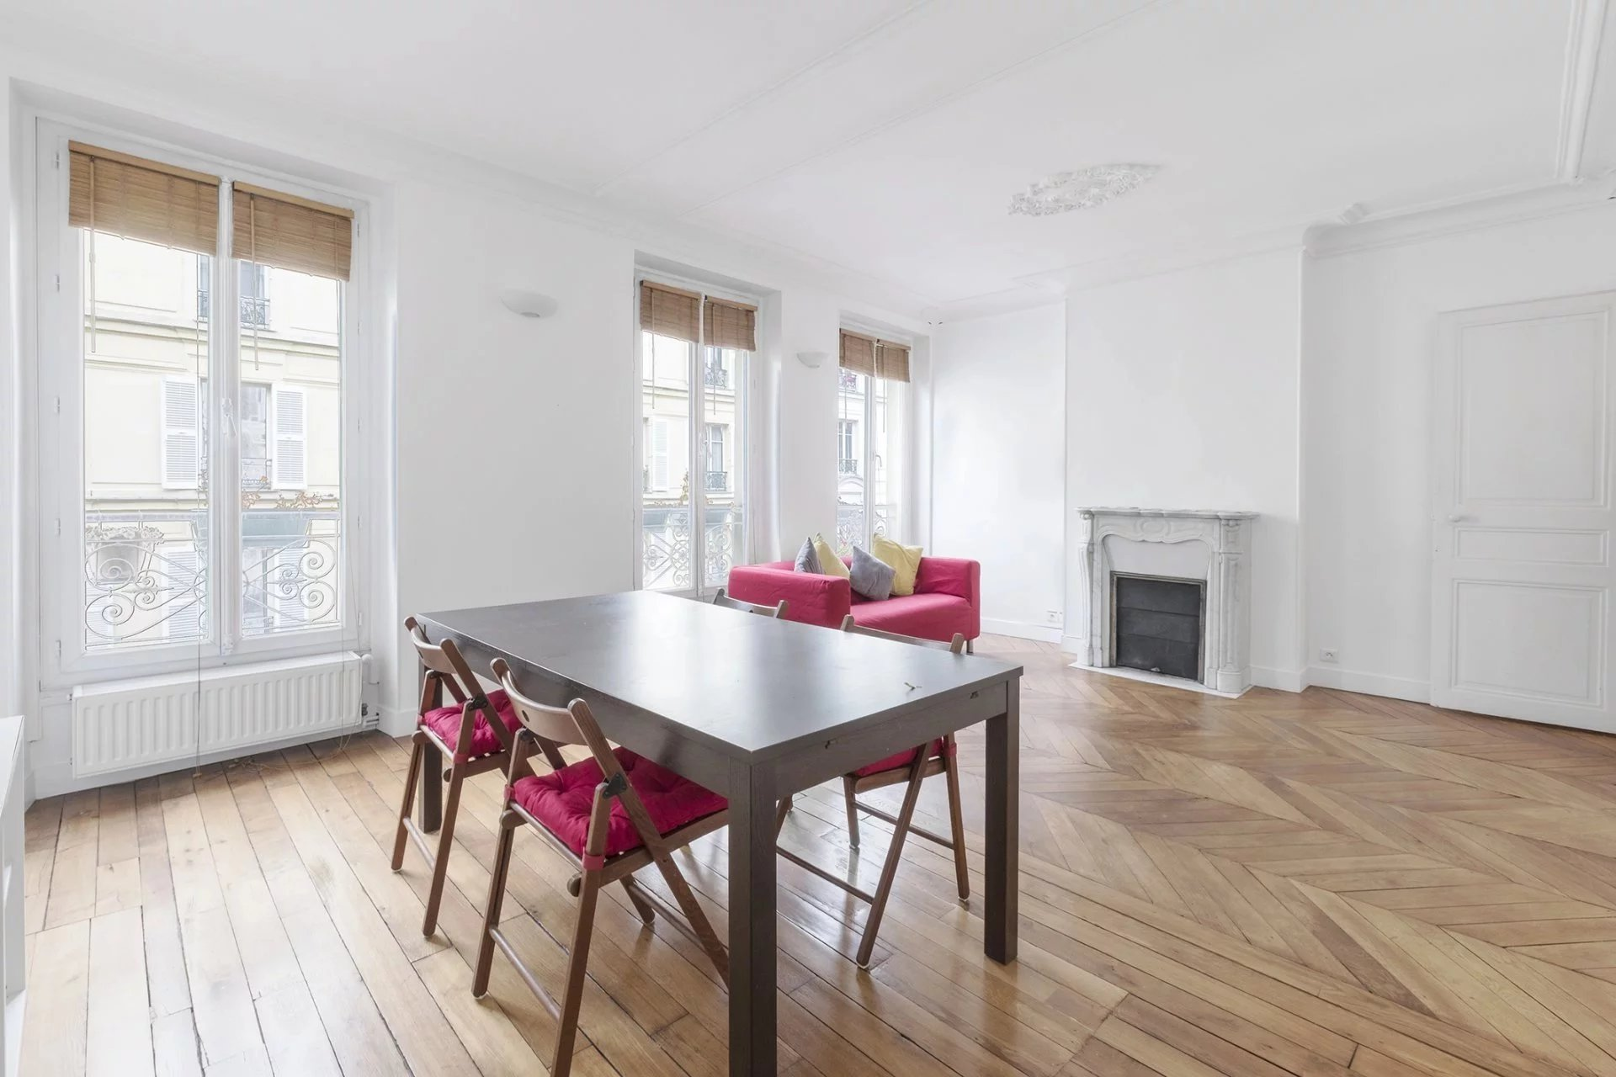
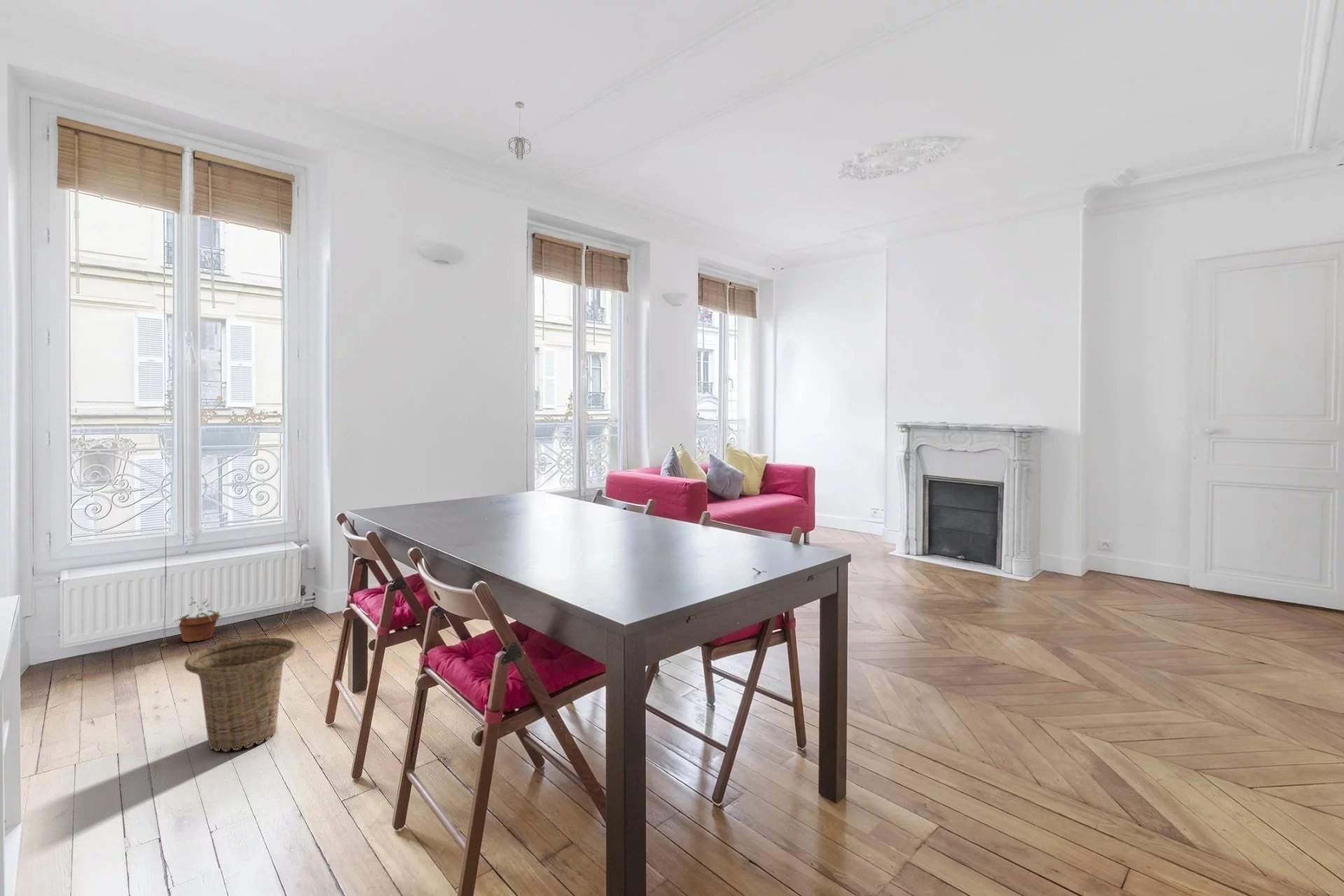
+ pendant light [507,101,532,161]
+ basket [184,637,297,752]
+ potted plant [170,597,225,643]
